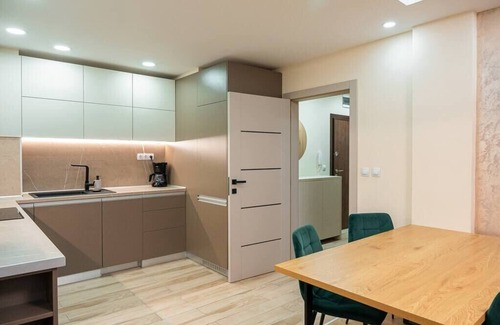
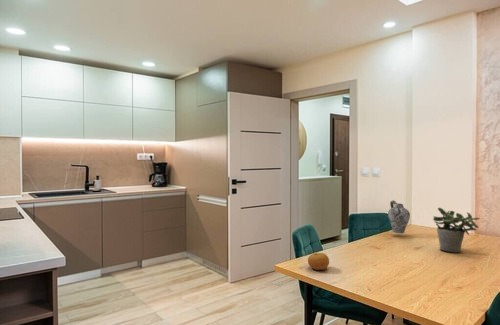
+ potted plant [432,207,481,253]
+ ceramic jug [387,199,411,235]
+ fruit [307,252,330,271]
